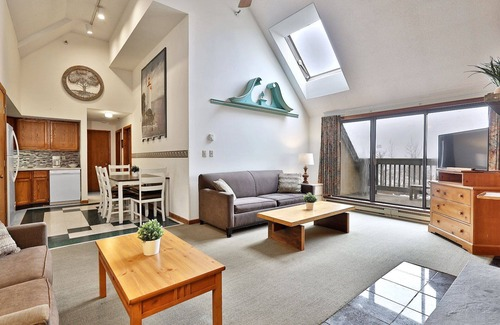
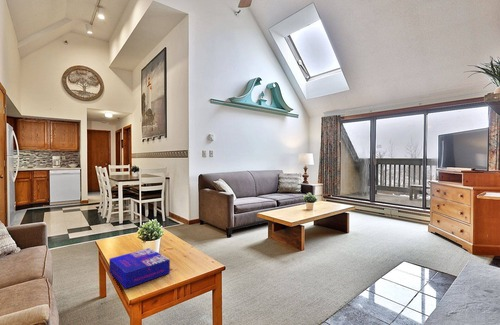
+ board game [108,247,171,290]
